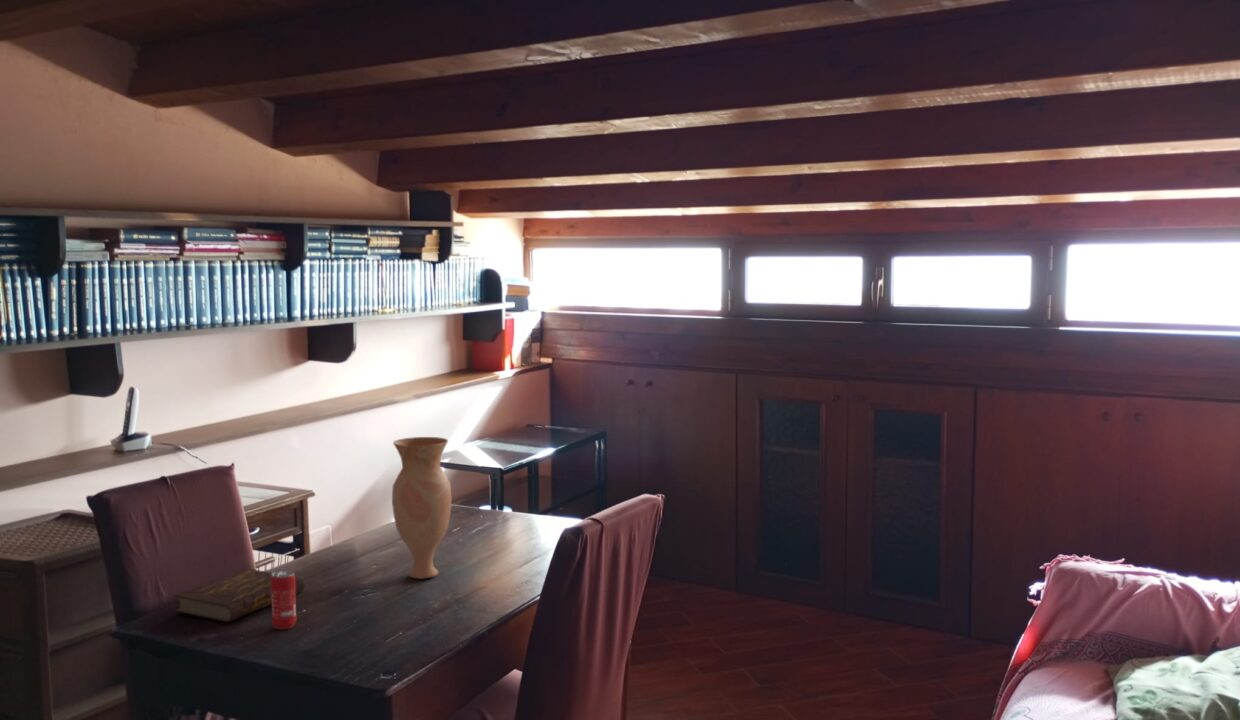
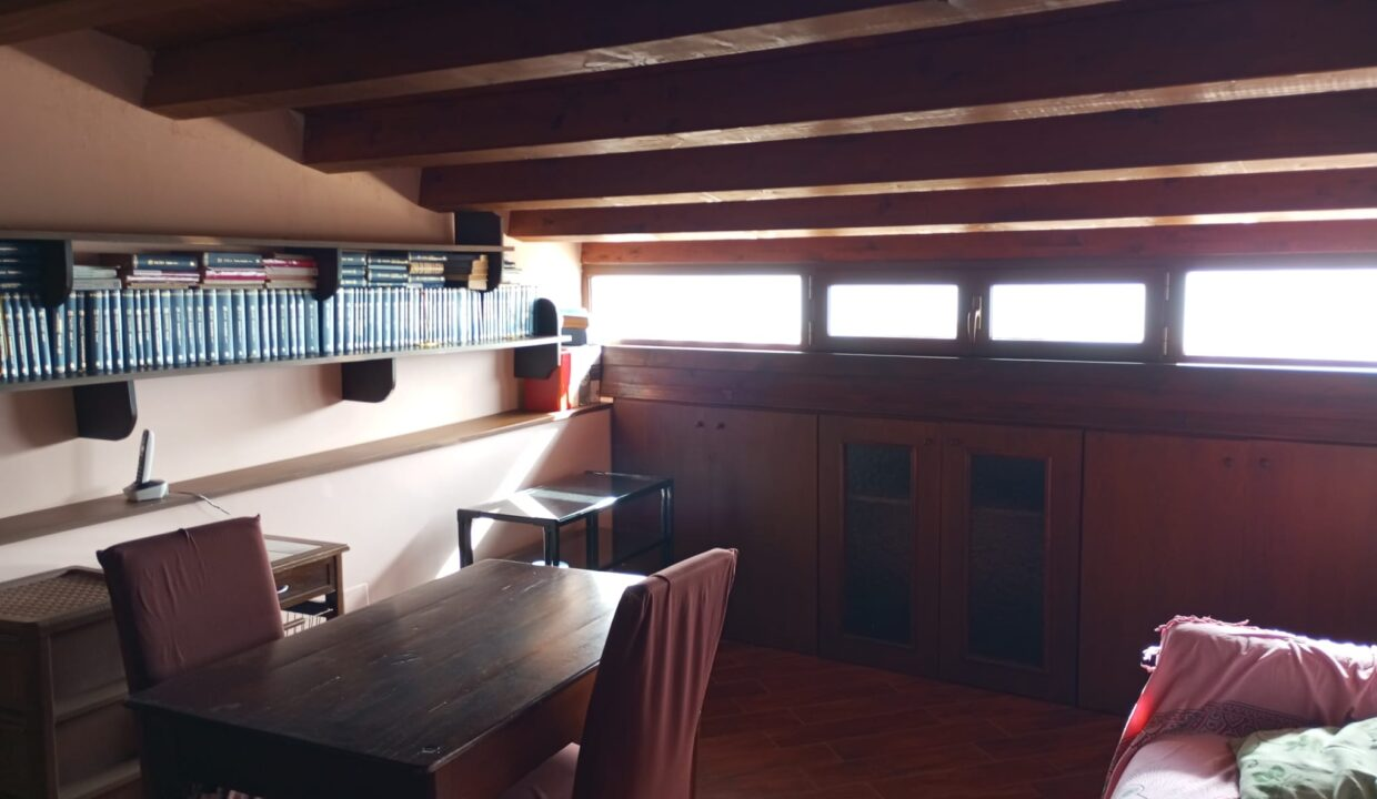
- vase [391,436,453,580]
- beverage can [271,570,297,630]
- book [173,567,306,623]
